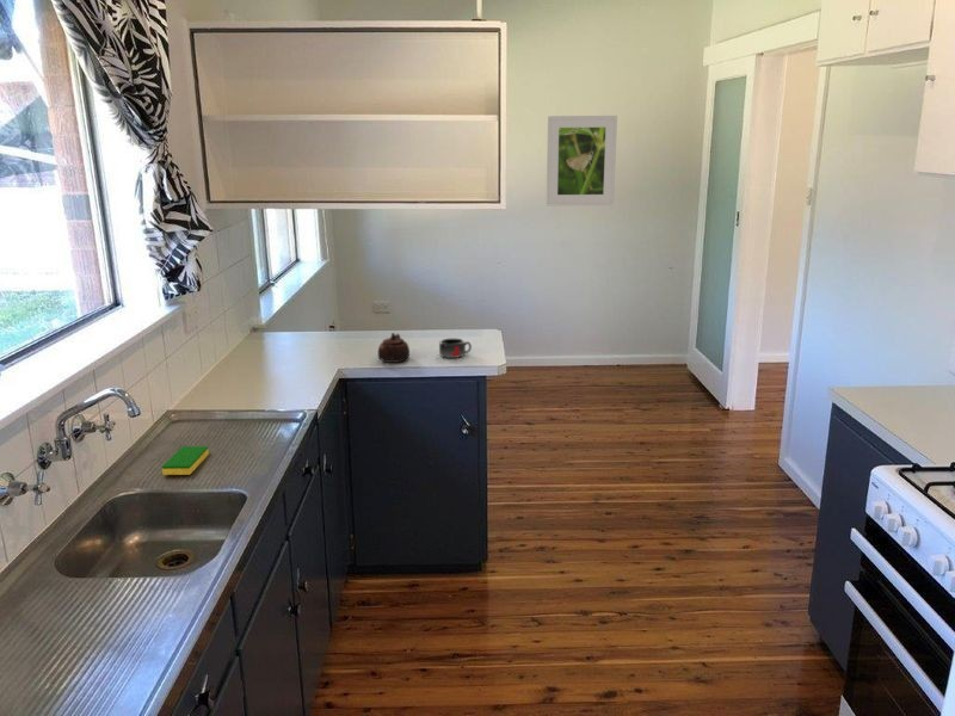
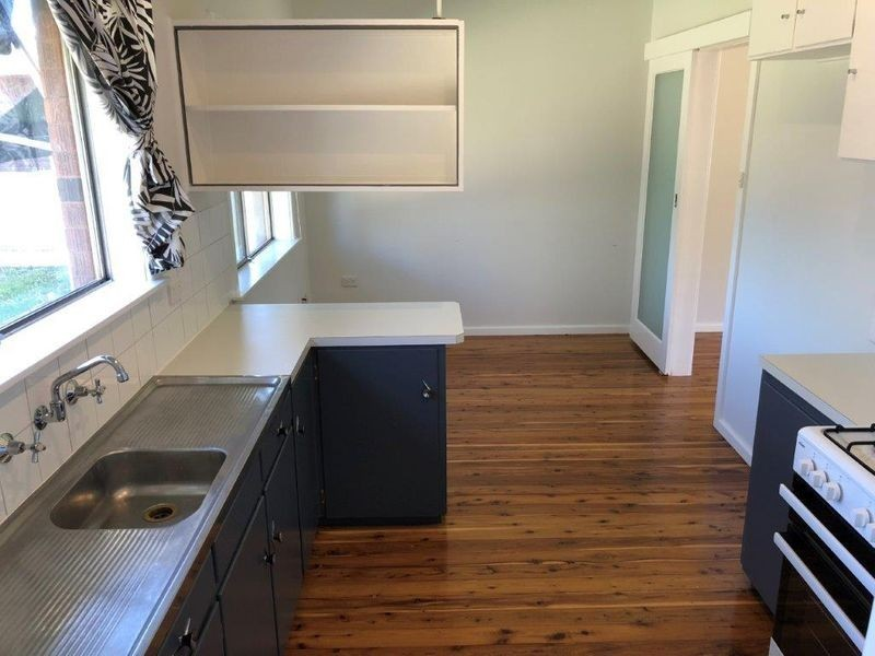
- mug [438,338,473,359]
- dish sponge [161,445,210,476]
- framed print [546,115,618,208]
- teapot [377,332,411,364]
